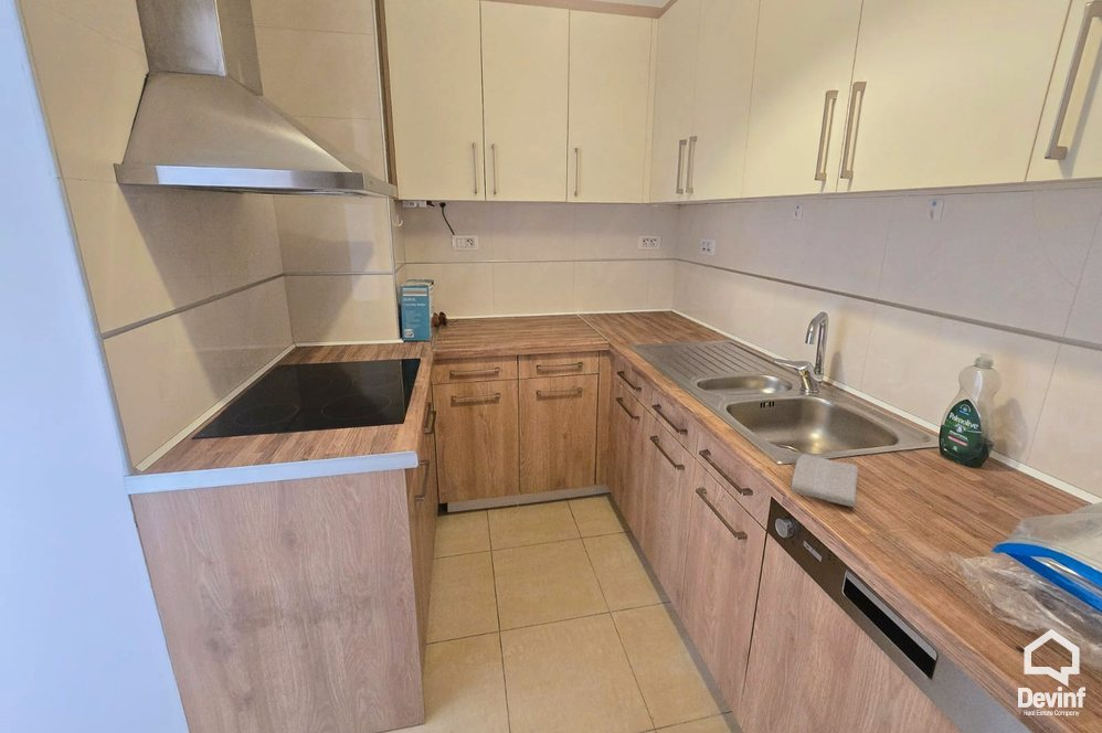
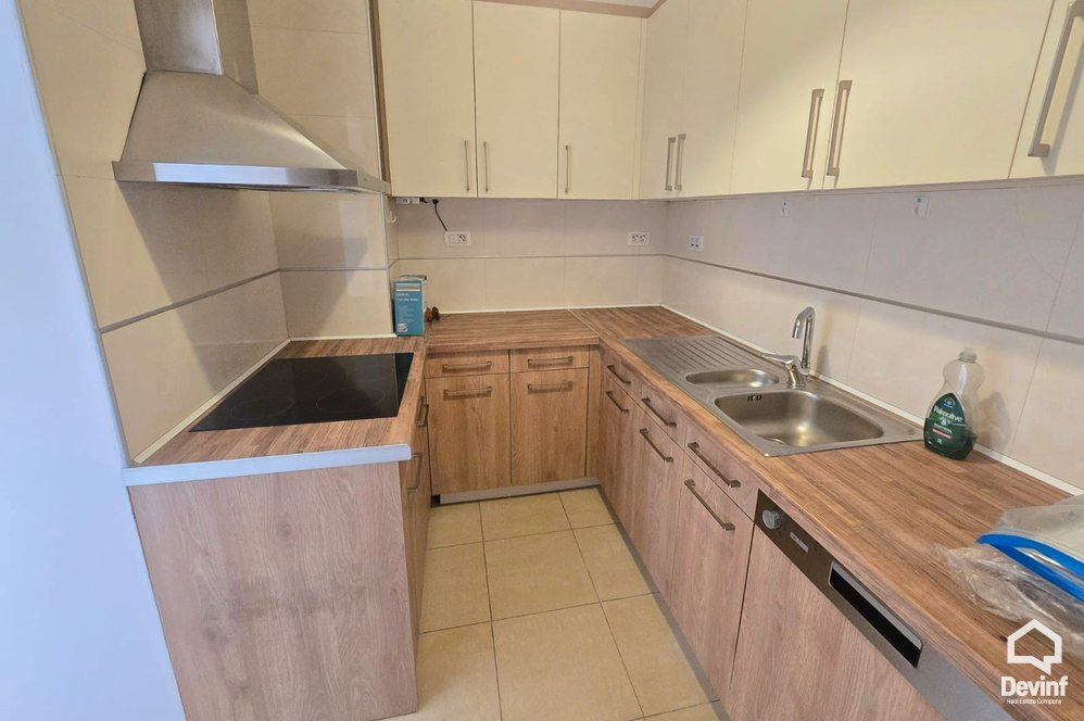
- washcloth [790,453,859,508]
